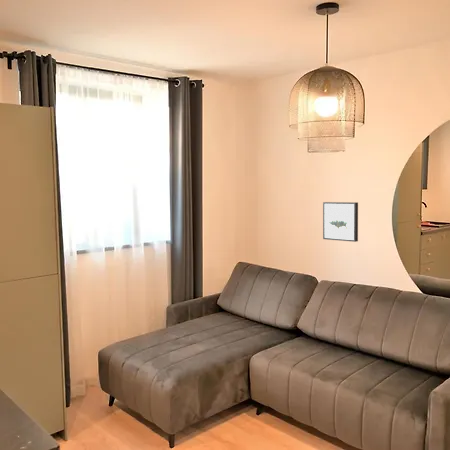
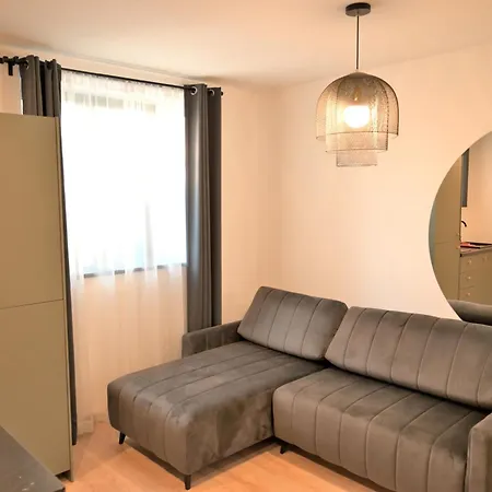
- wall art [322,201,359,243]
